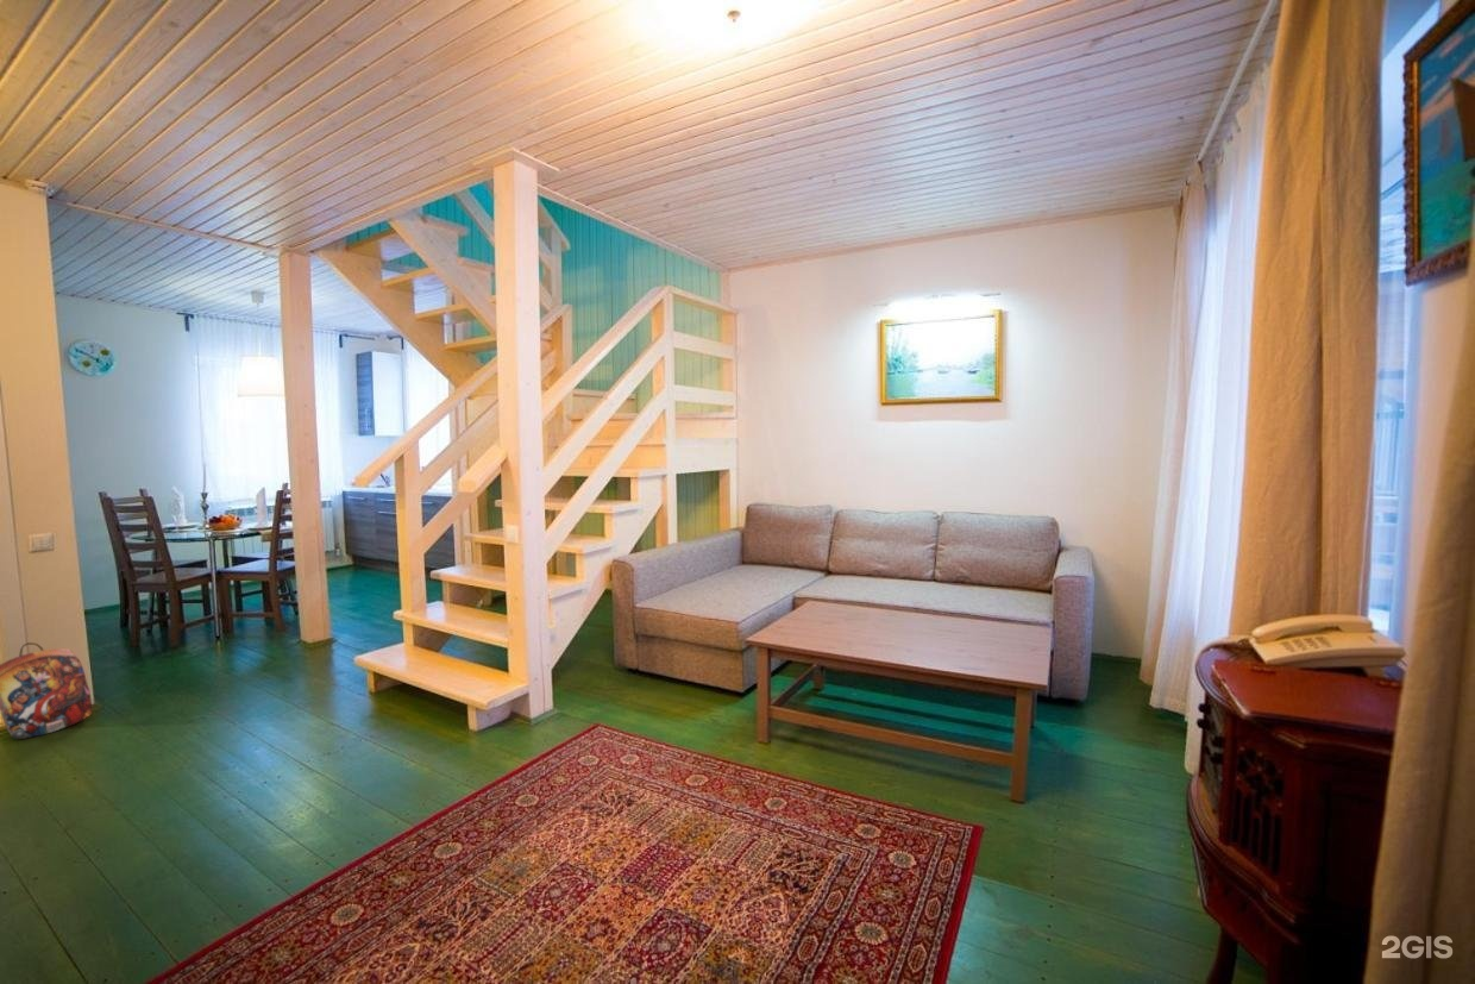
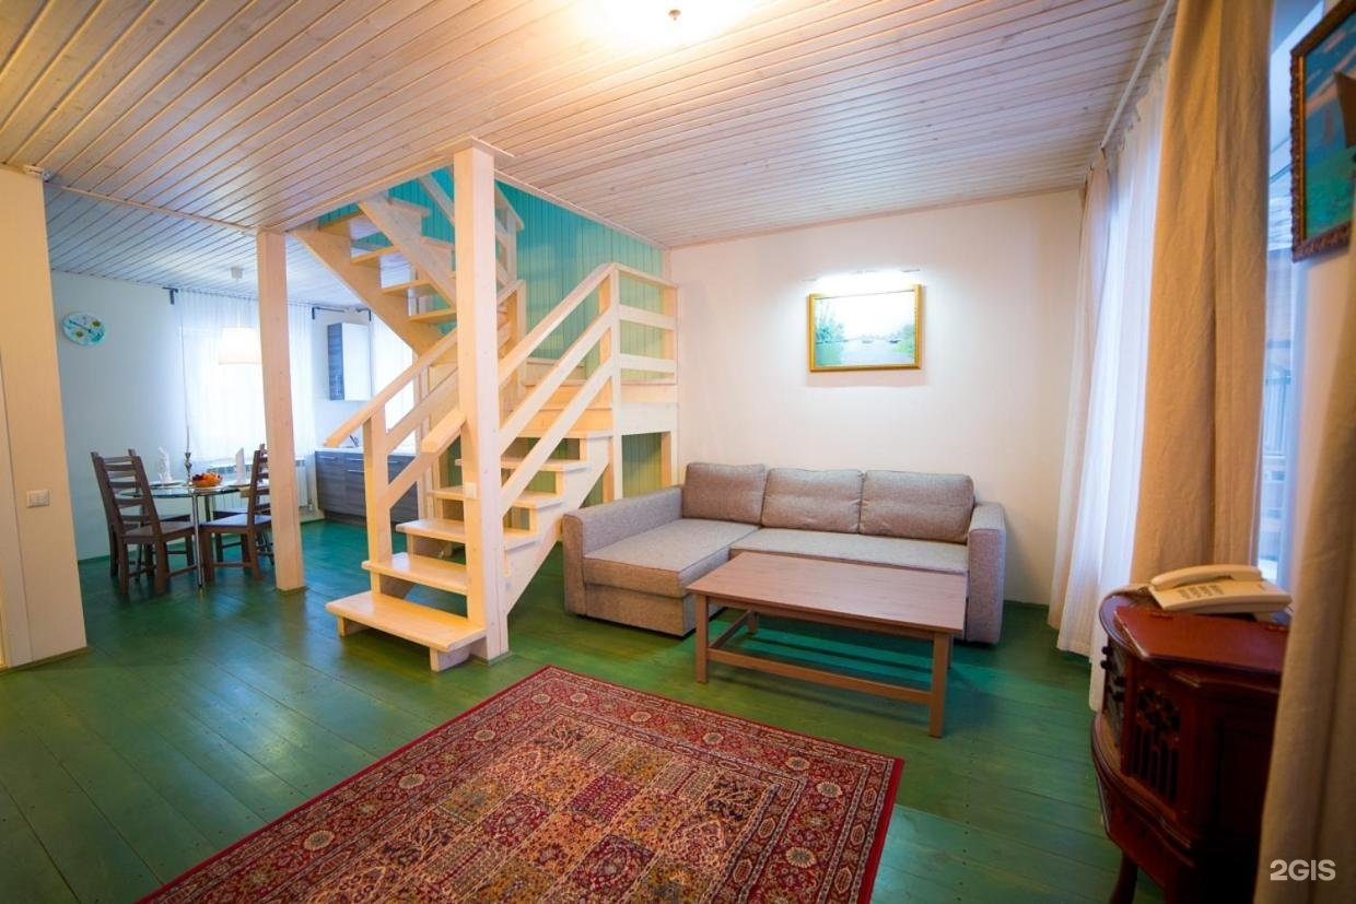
- backpack [0,641,94,740]
